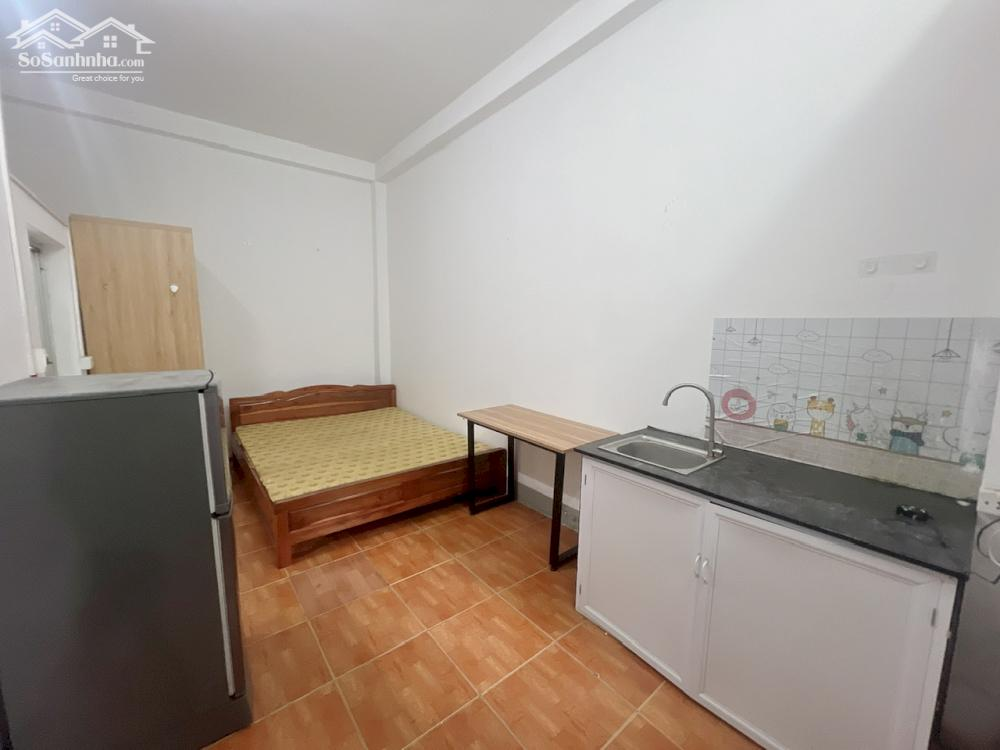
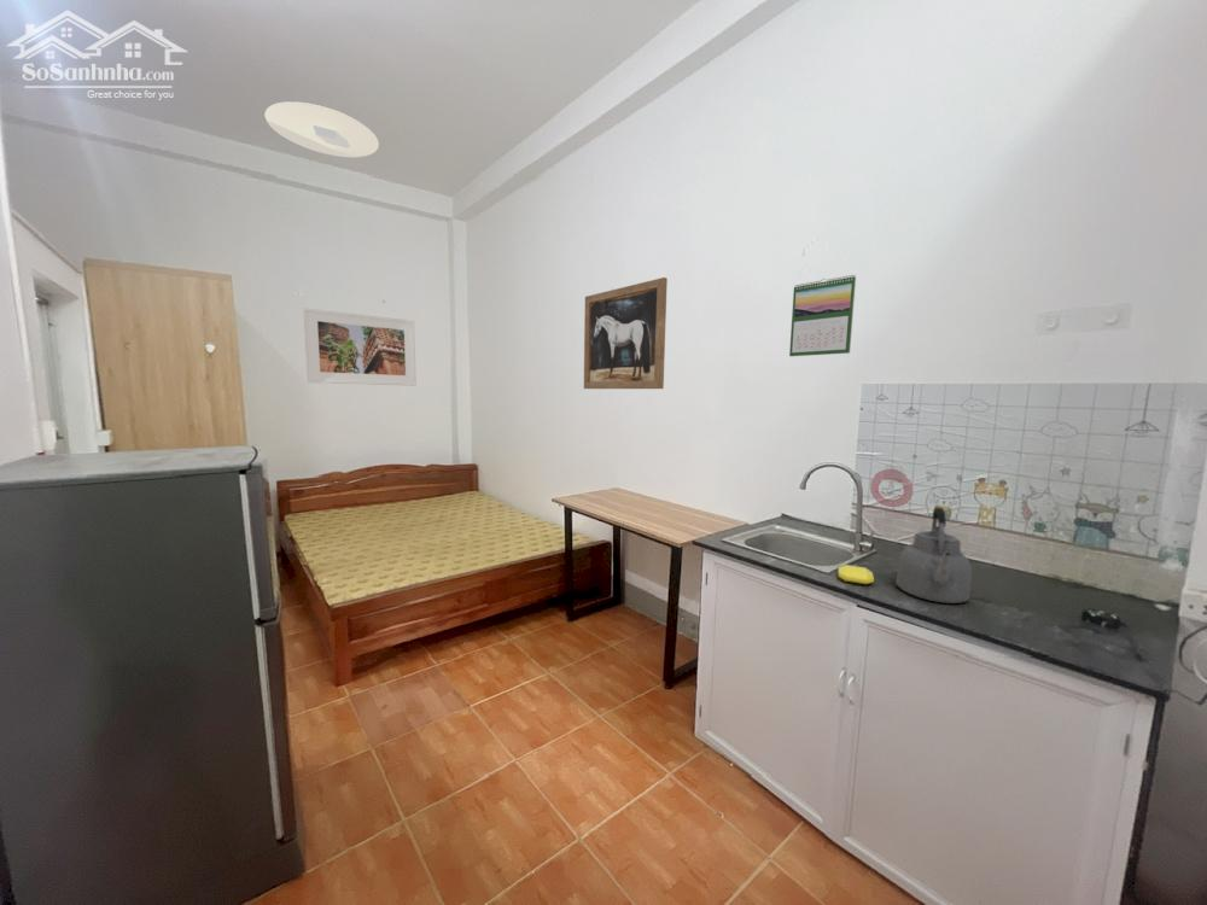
+ wall art [583,276,669,390]
+ kettle [894,506,973,605]
+ ceiling light [264,100,380,158]
+ calendar [788,274,857,357]
+ soap bar [838,564,875,585]
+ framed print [303,306,418,387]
